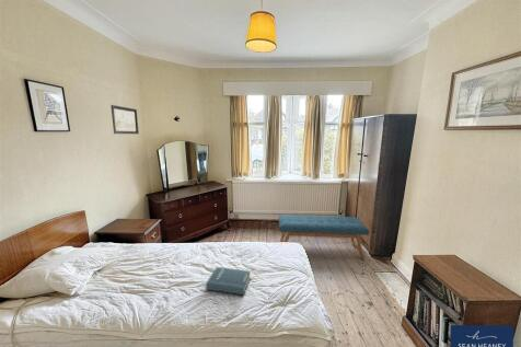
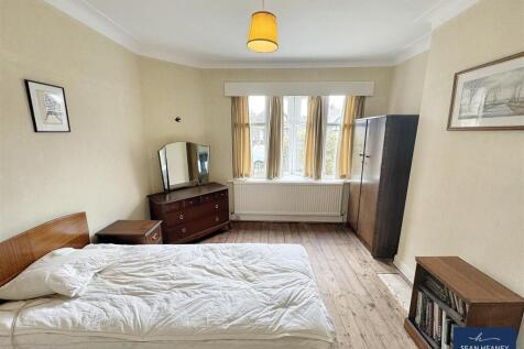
- hardback book [206,266,252,296]
- bench [278,213,370,259]
- wall art [109,104,140,135]
